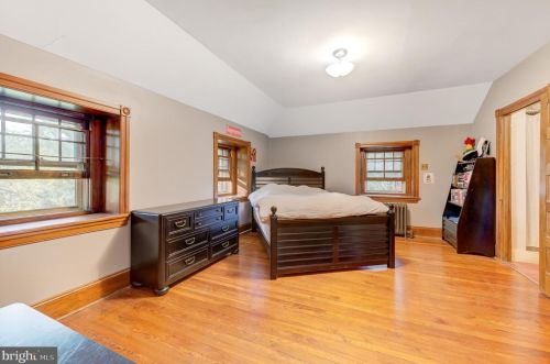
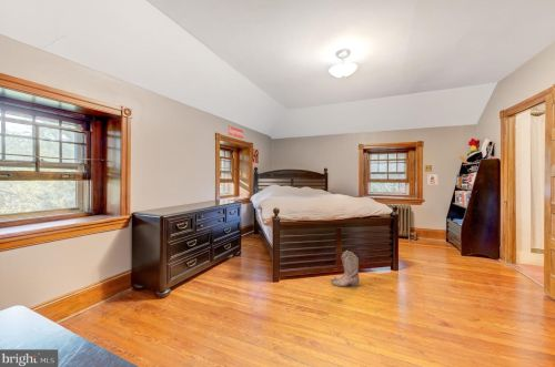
+ boots [331,249,361,288]
